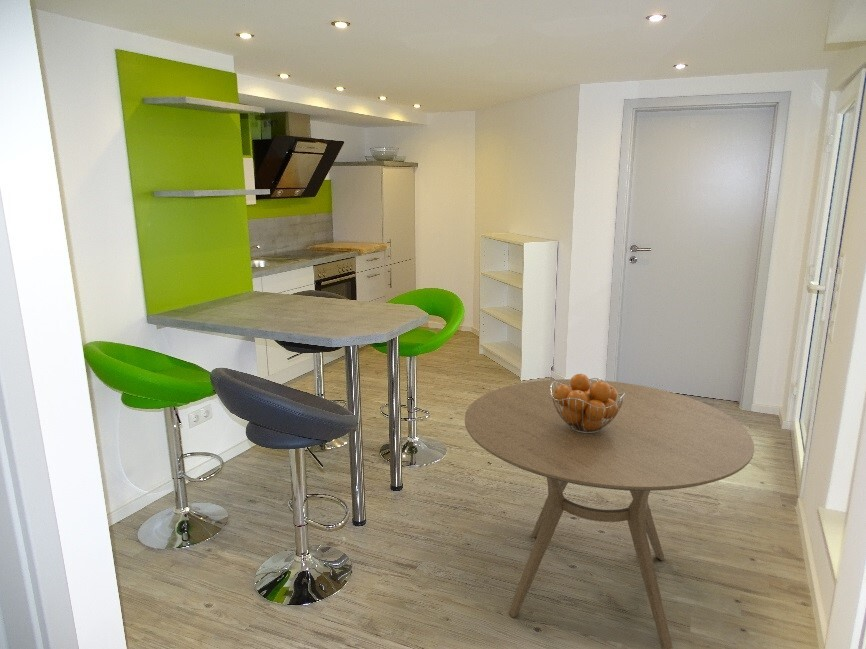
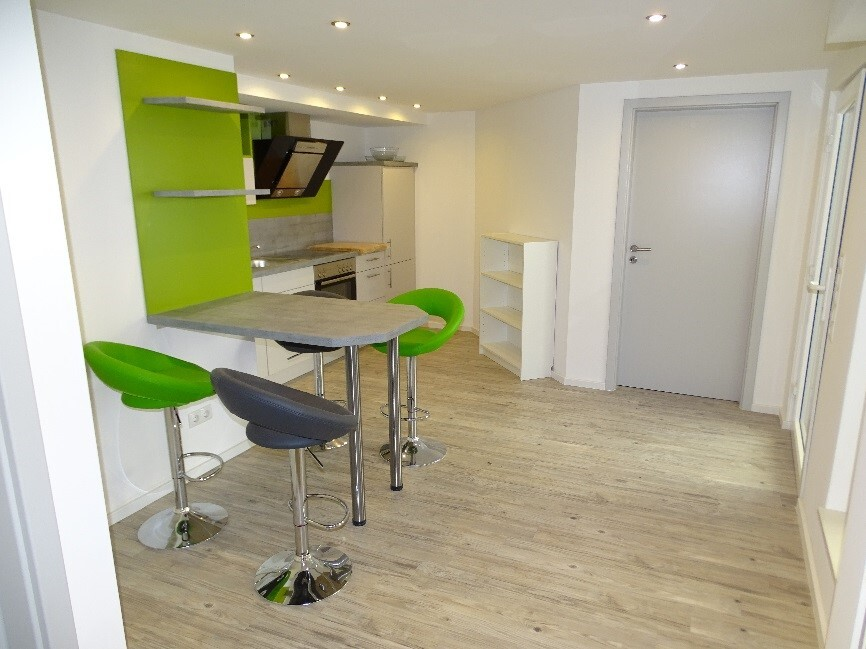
- fruit basket [551,373,625,434]
- dining table [464,378,755,649]
